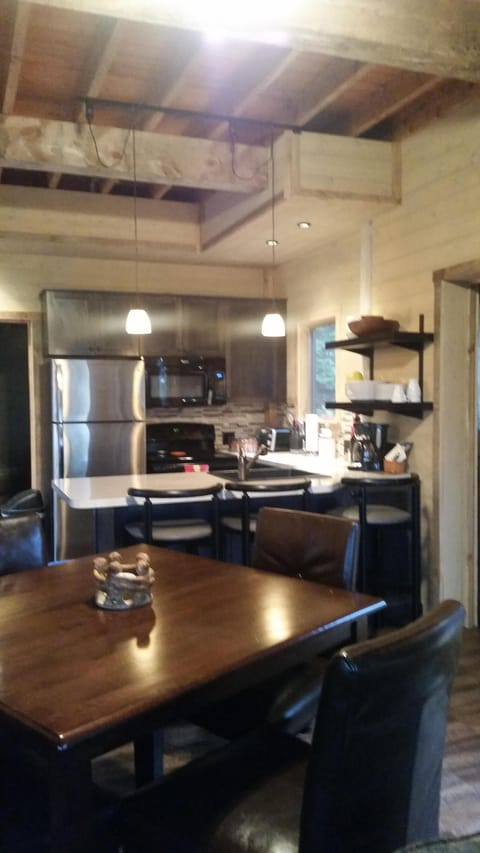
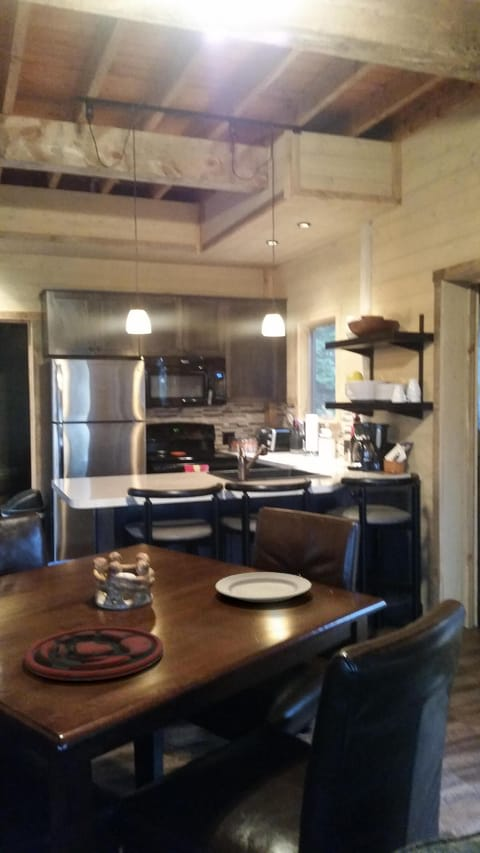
+ chinaware [215,571,312,604]
+ plate [23,626,165,682]
